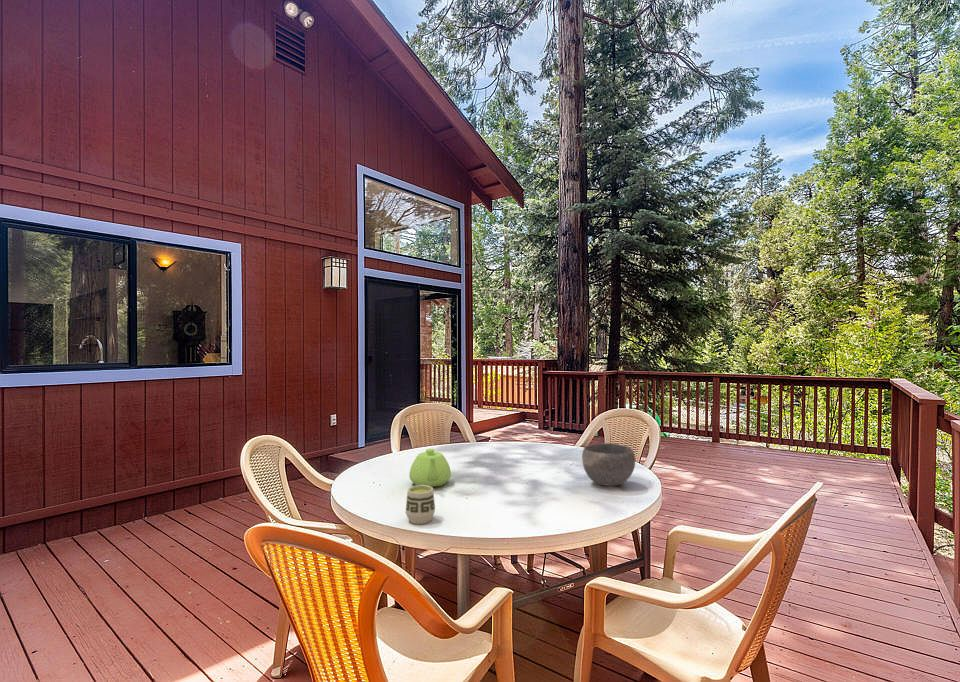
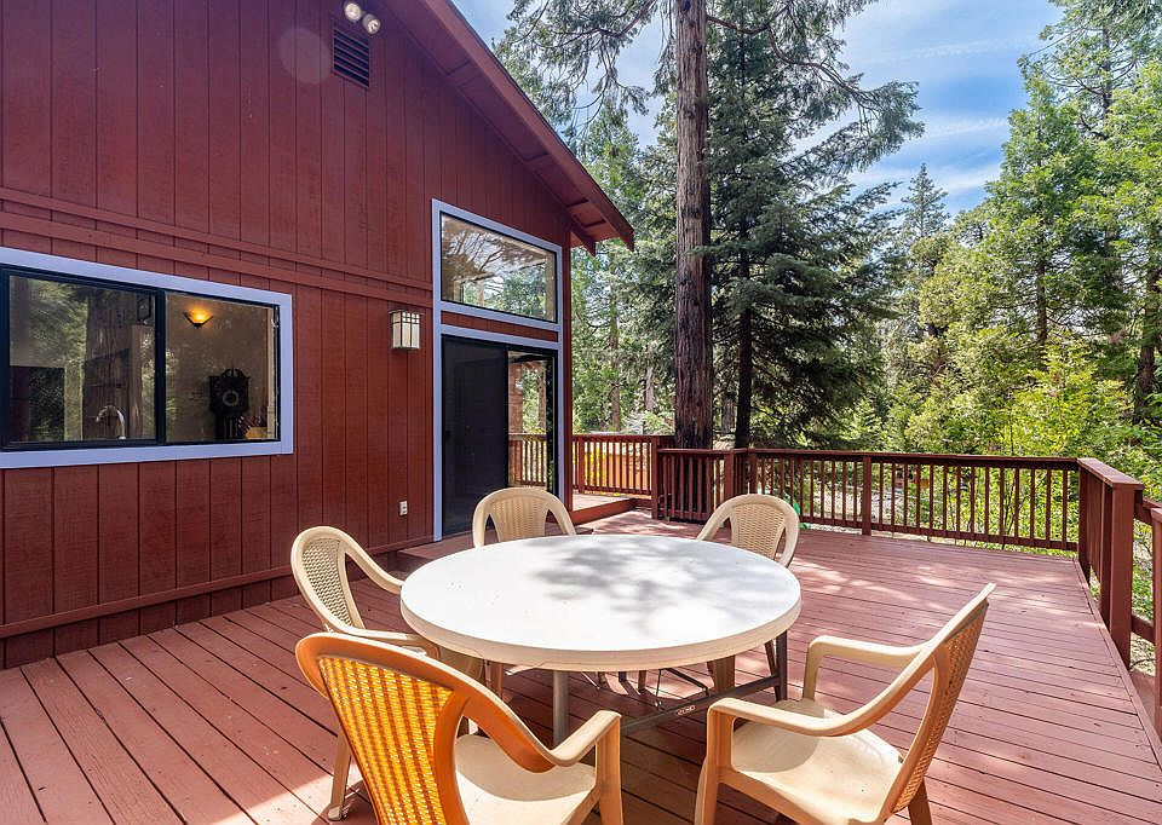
- cup [405,485,436,525]
- teapot [408,448,452,487]
- bowl [581,442,636,487]
